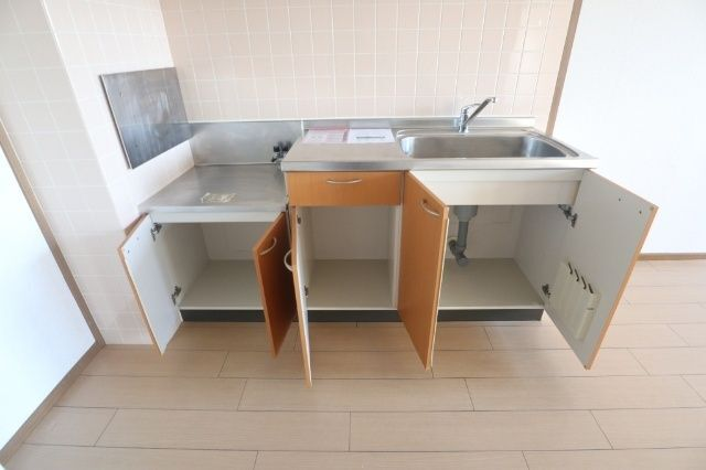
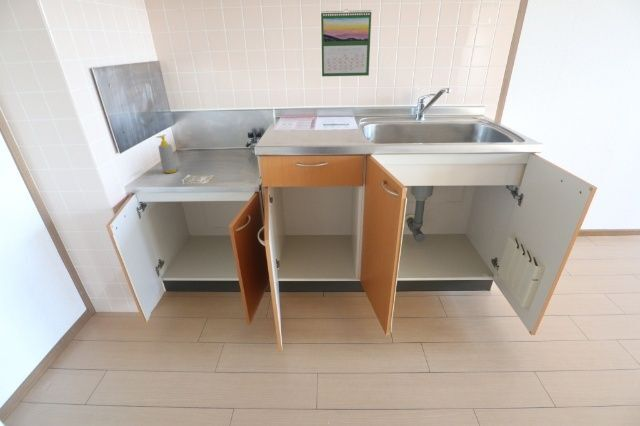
+ soap bottle [155,134,178,174]
+ calendar [320,8,372,77]
